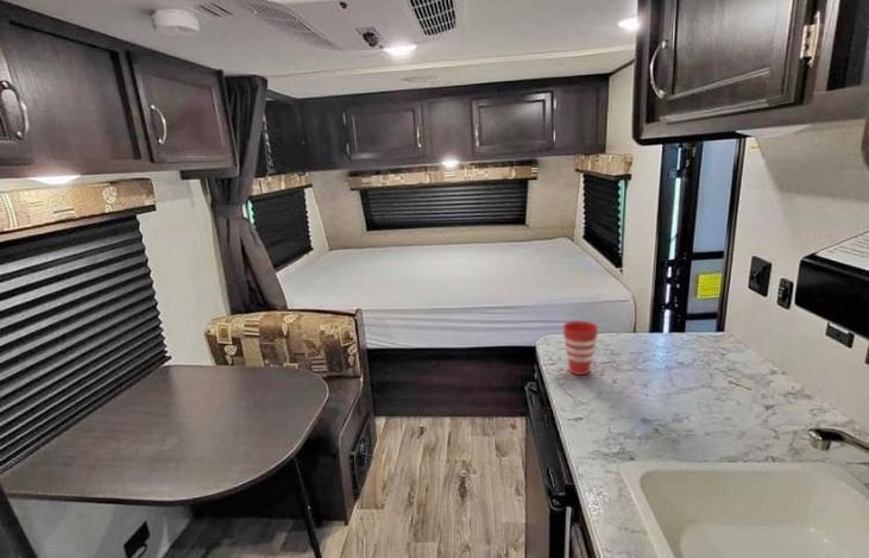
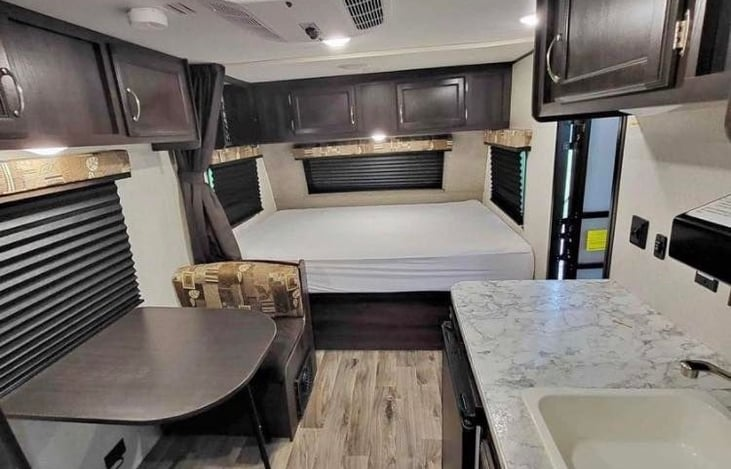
- cup [562,320,599,376]
